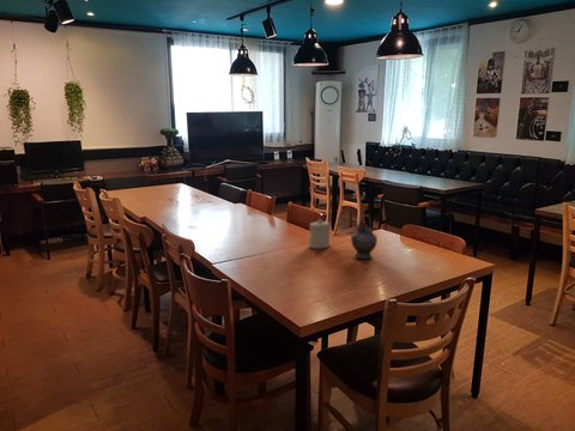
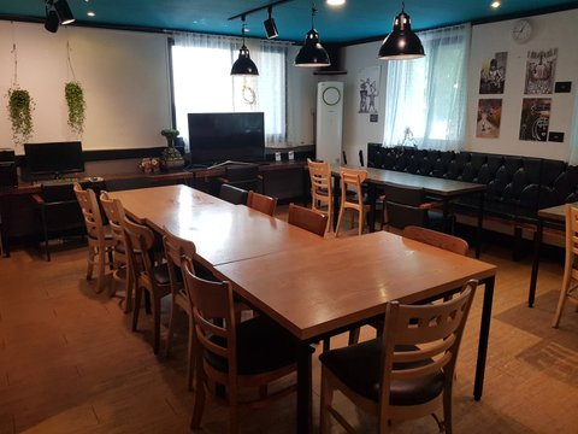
- candle [308,218,331,250]
- teapot [349,213,379,260]
